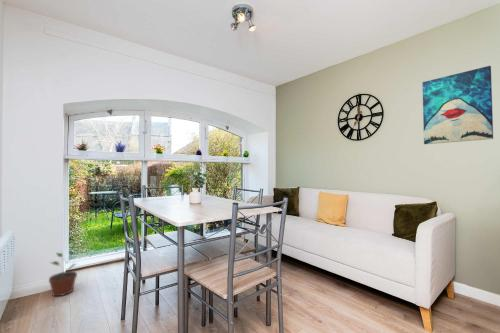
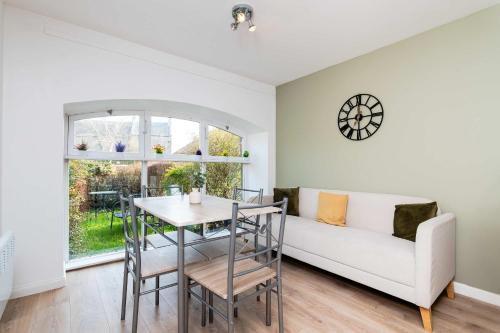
- wall art [421,65,494,145]
- potted plant [48,252,78,297]
